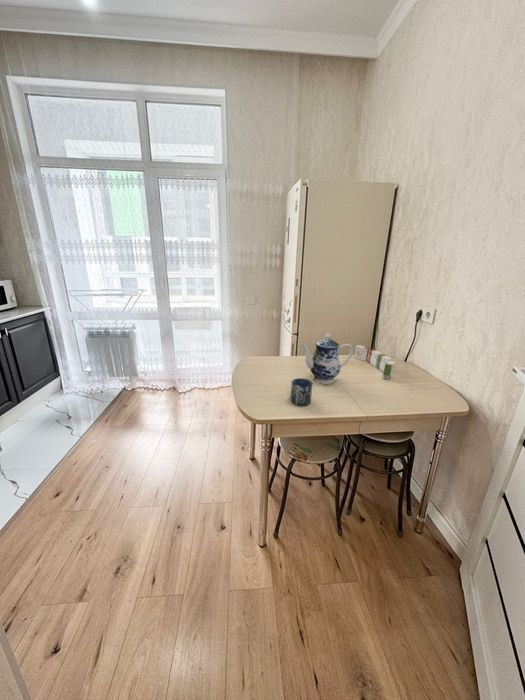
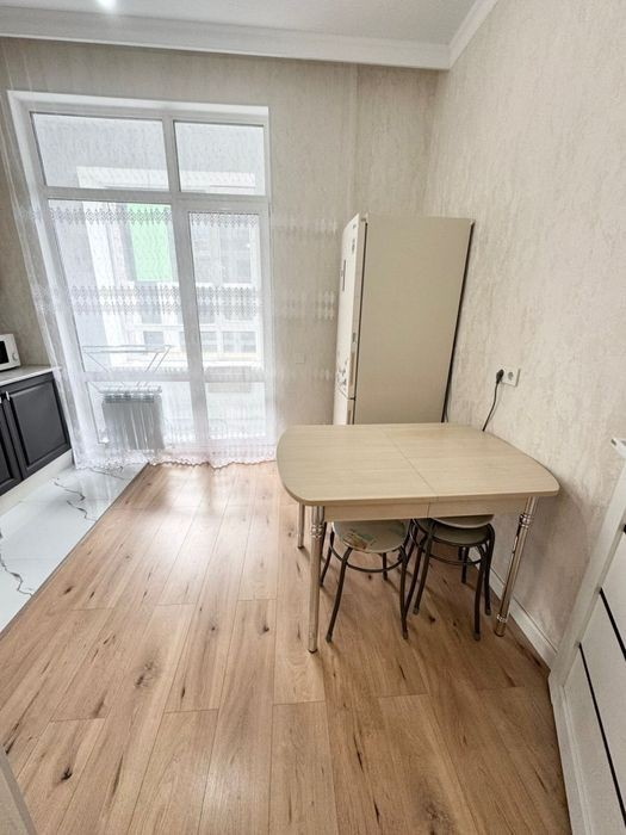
- cup [290,377,313,407]
- teapot [299,332,354,385]
- tea box [353,344,396,381]
